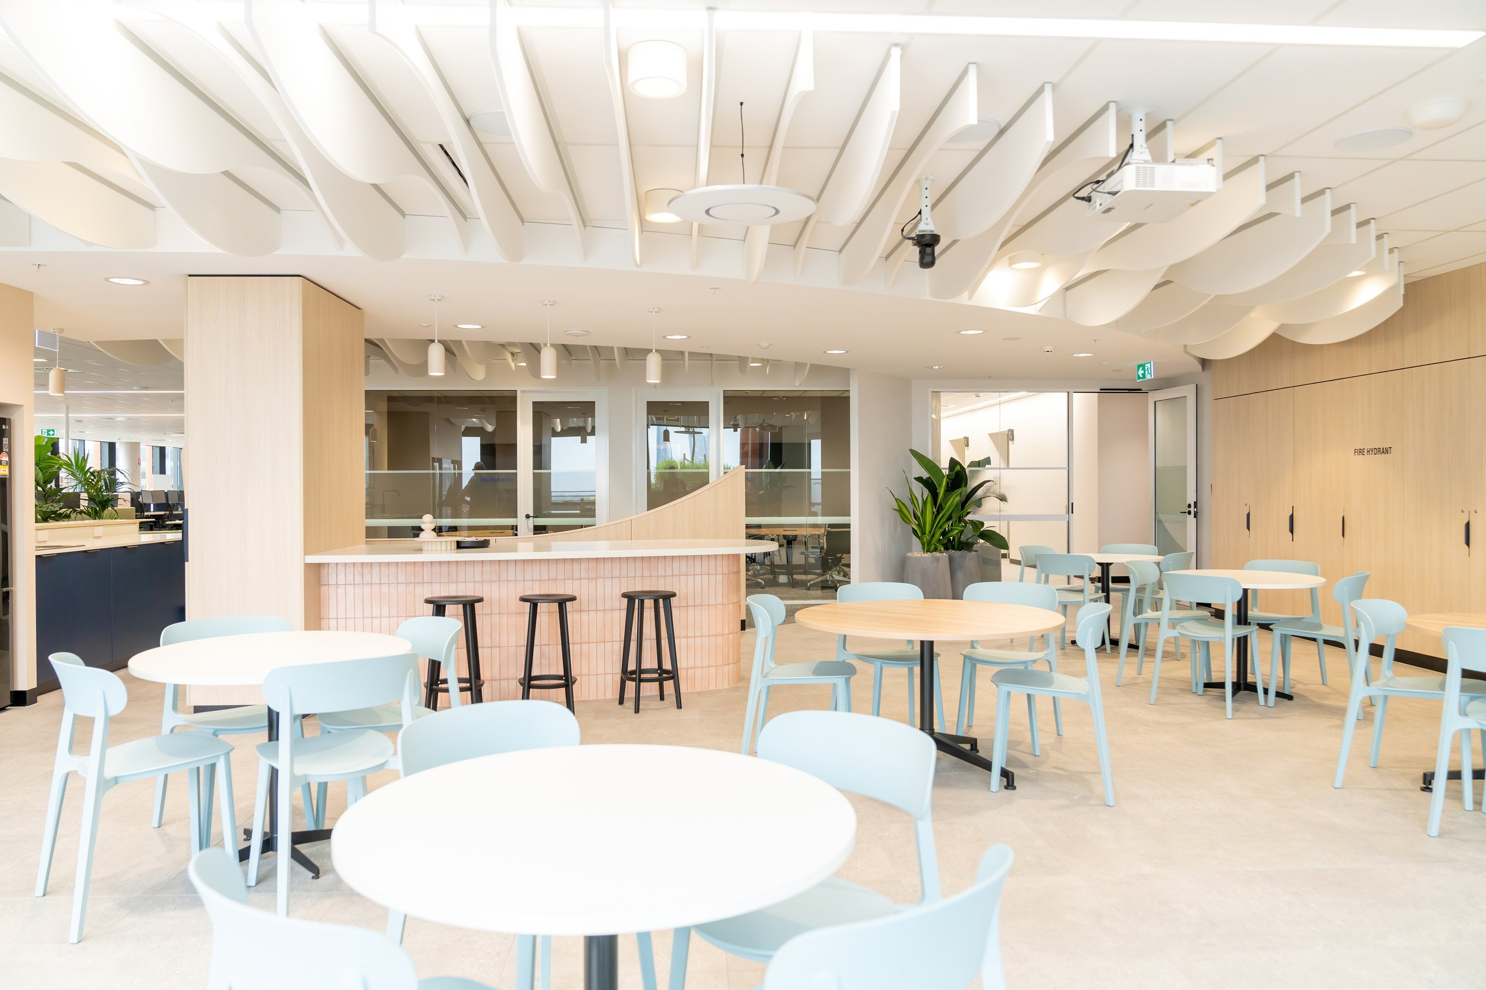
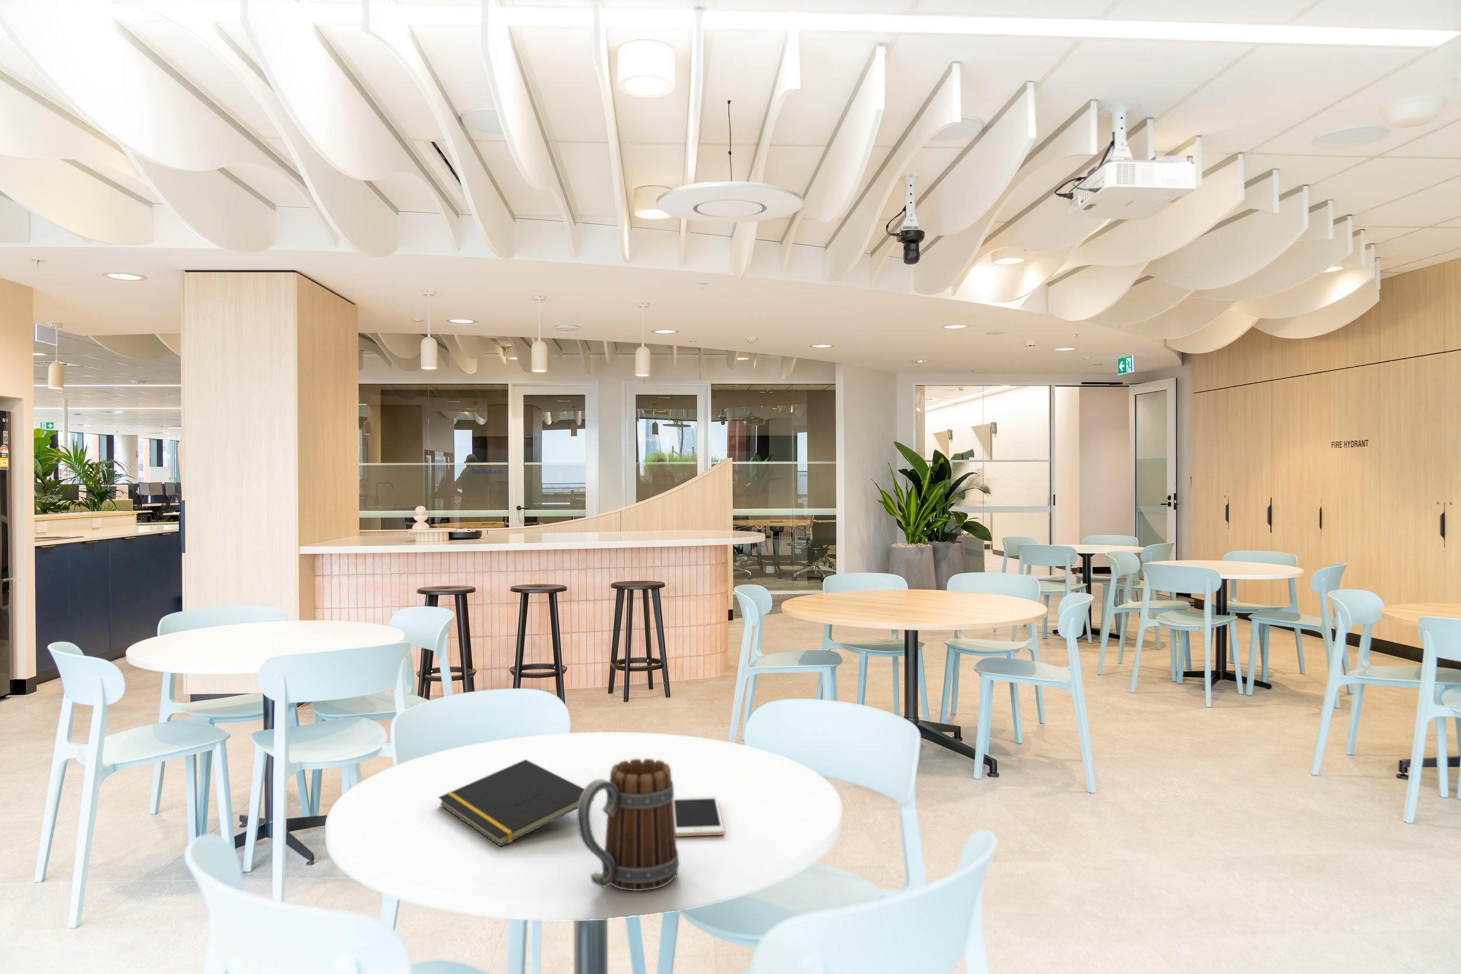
+ cell phone [673,796,725,837]
+ notepad [438,759,595,847]
+ mug [576,758,679,891]
